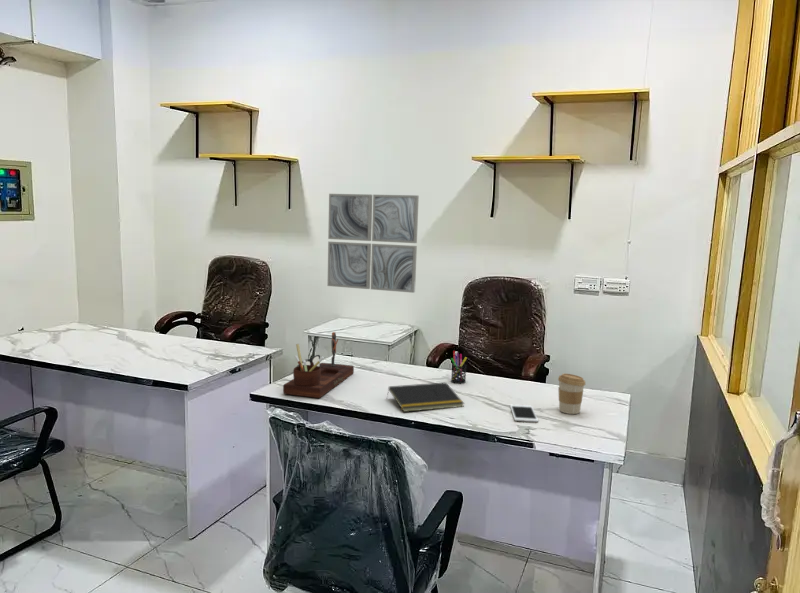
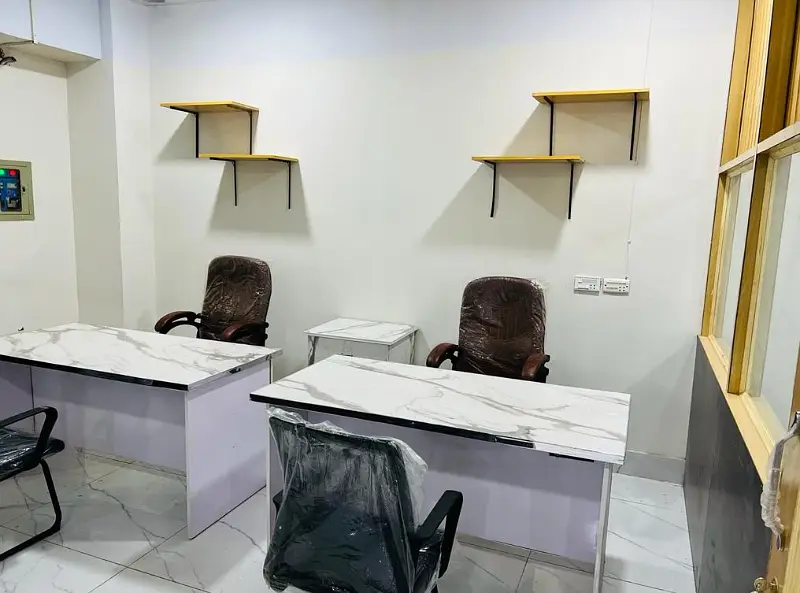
- cell phone [509,403,539,423]
- desk organizer [282,331,355,399]
- notepad [386,381,465,413]
- wall art [327,193,420,294]
- coffee cup [557,372,586,415]
- pen holder [450,350,468,385]
